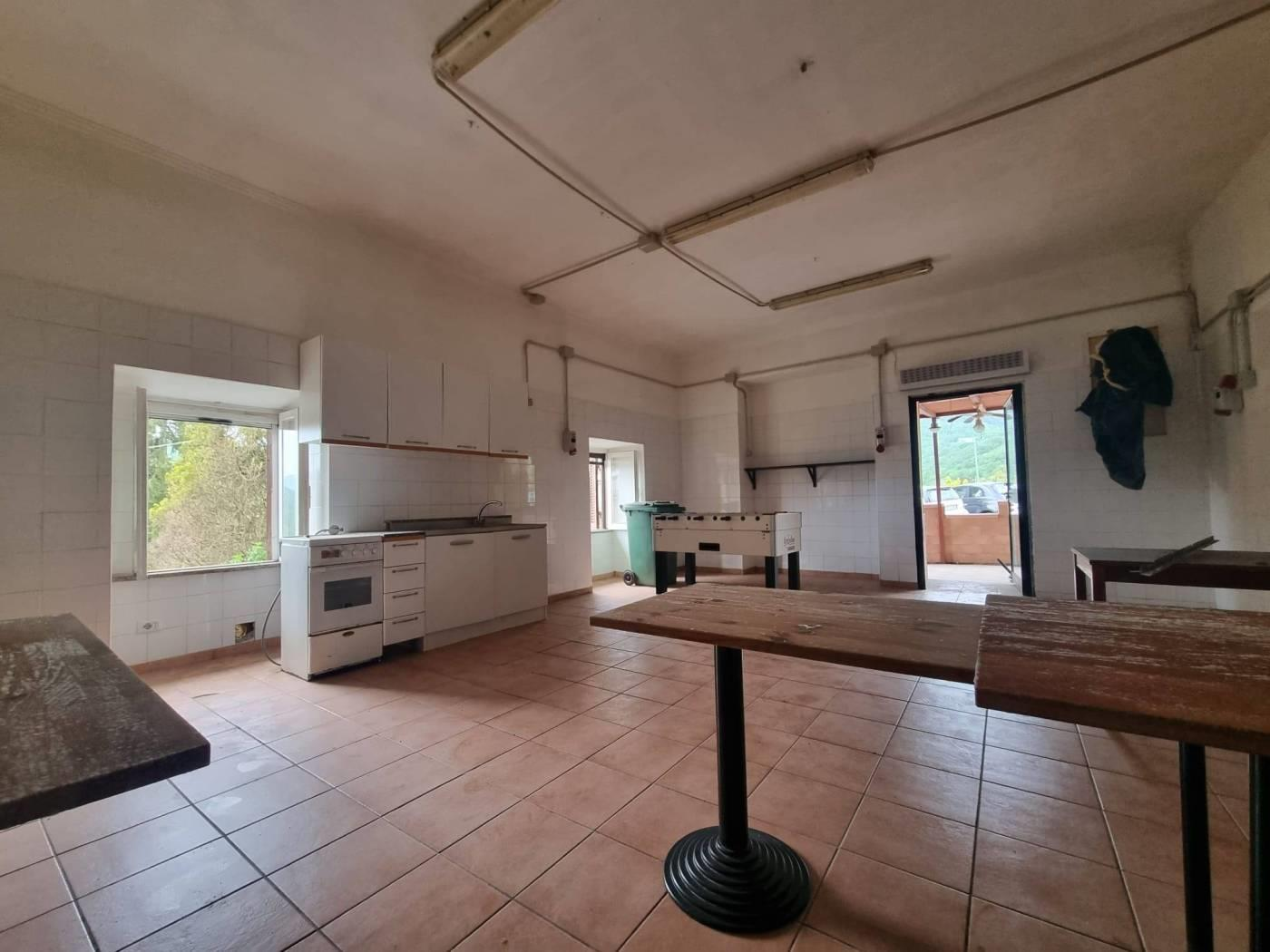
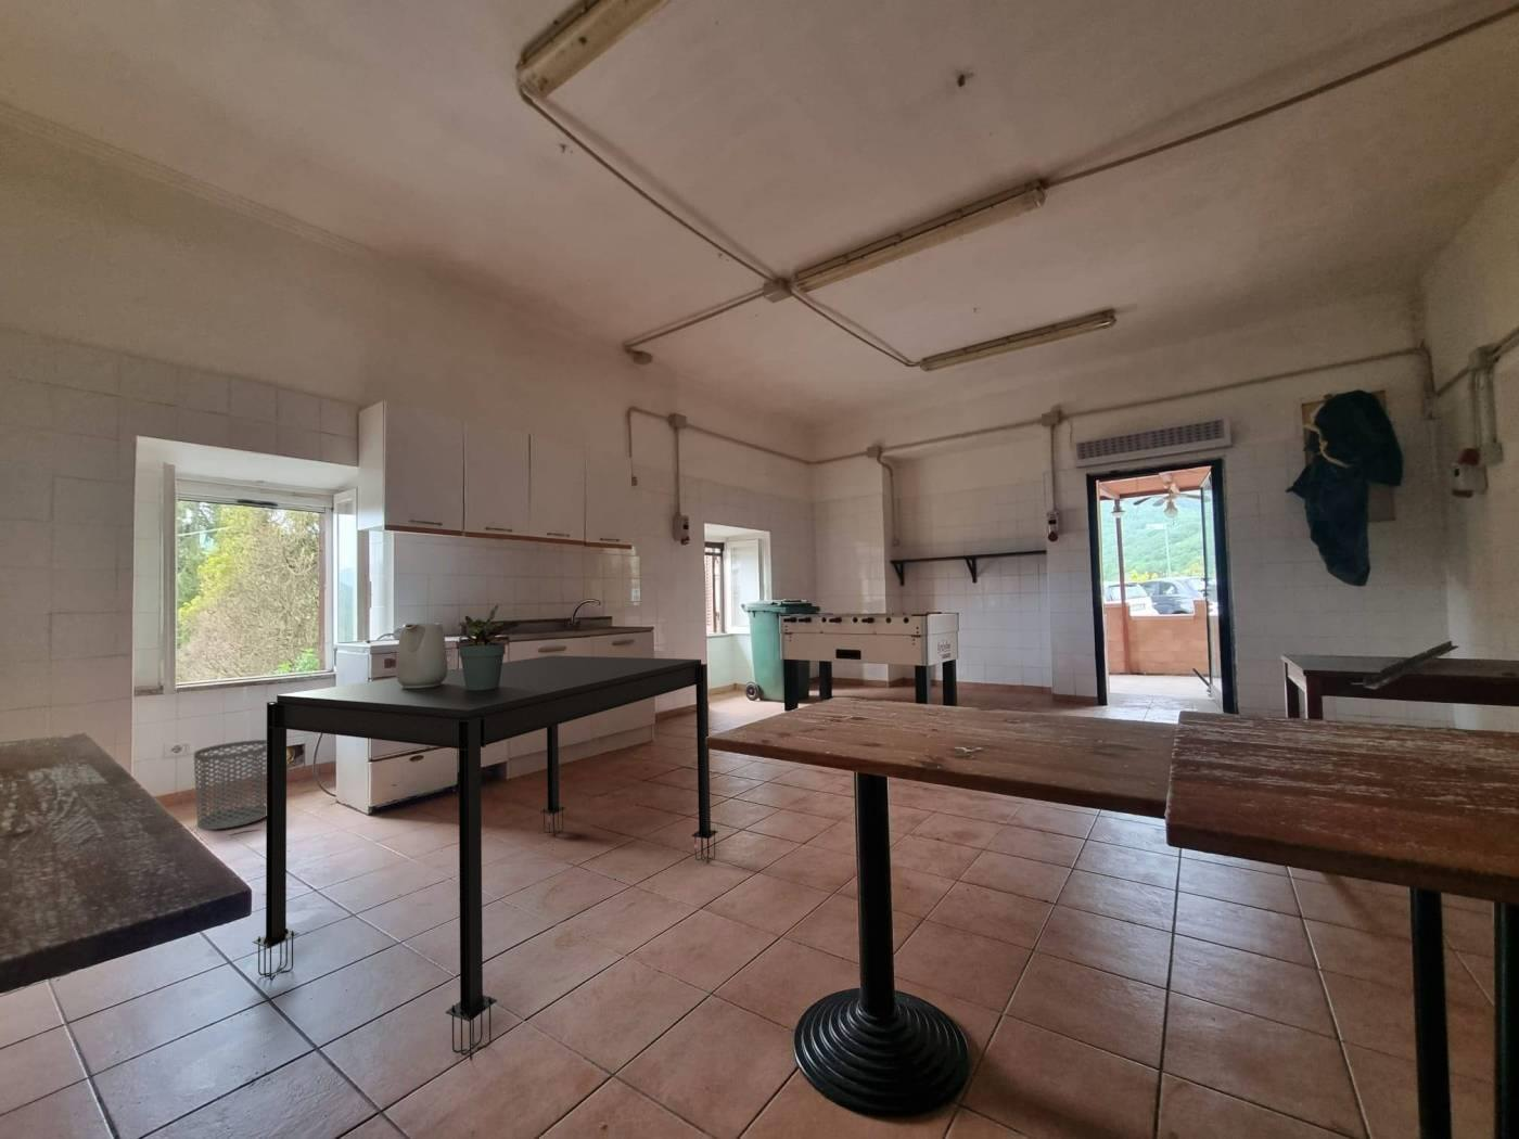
+ waste bin [193,738,267,832]
+ potted plant [455,603,520,690]
+ dining table [251,654,719,1061]
+ pitcher [395,622,449,688]
